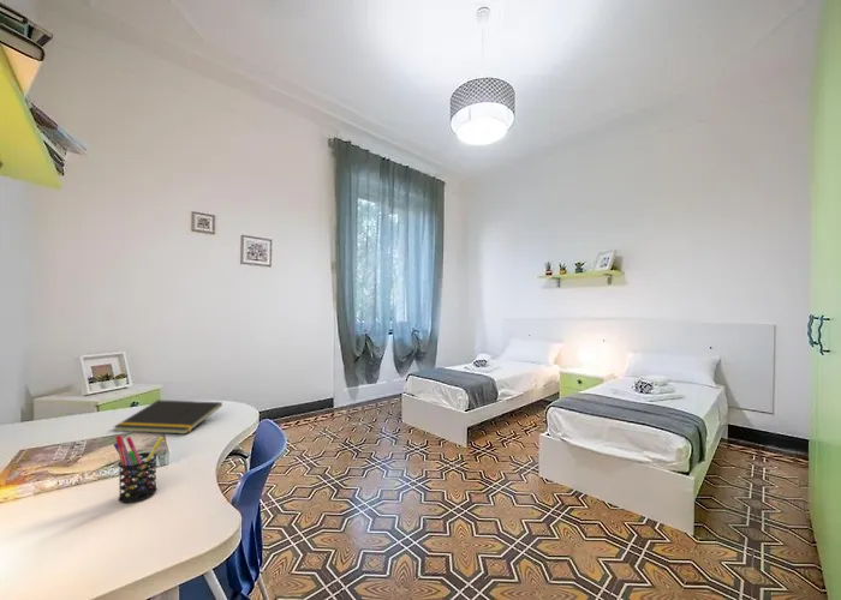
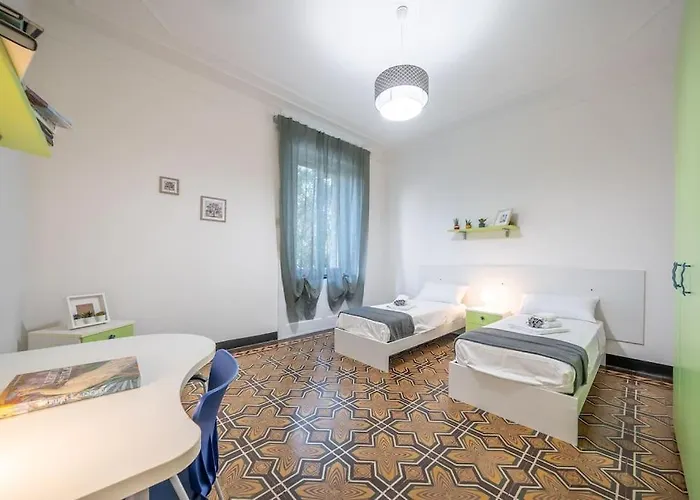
- notepad [113,398,223,436]
- pen holder [112,434,165,504]
